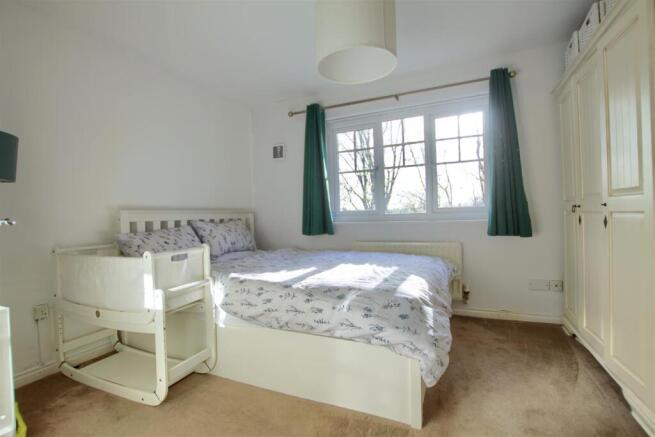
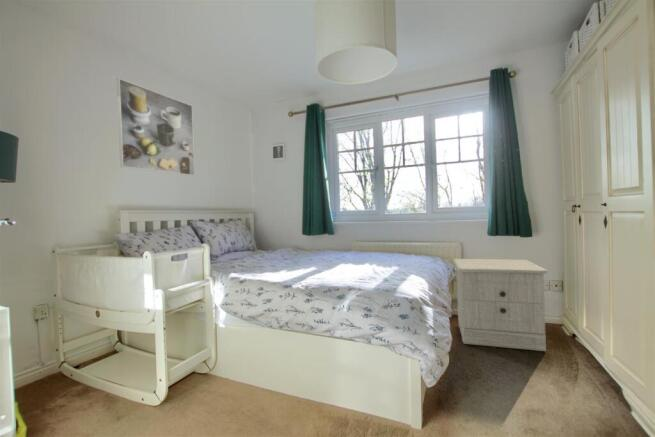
+ nightstand [452,258,549,352]
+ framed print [116,77,196,177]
